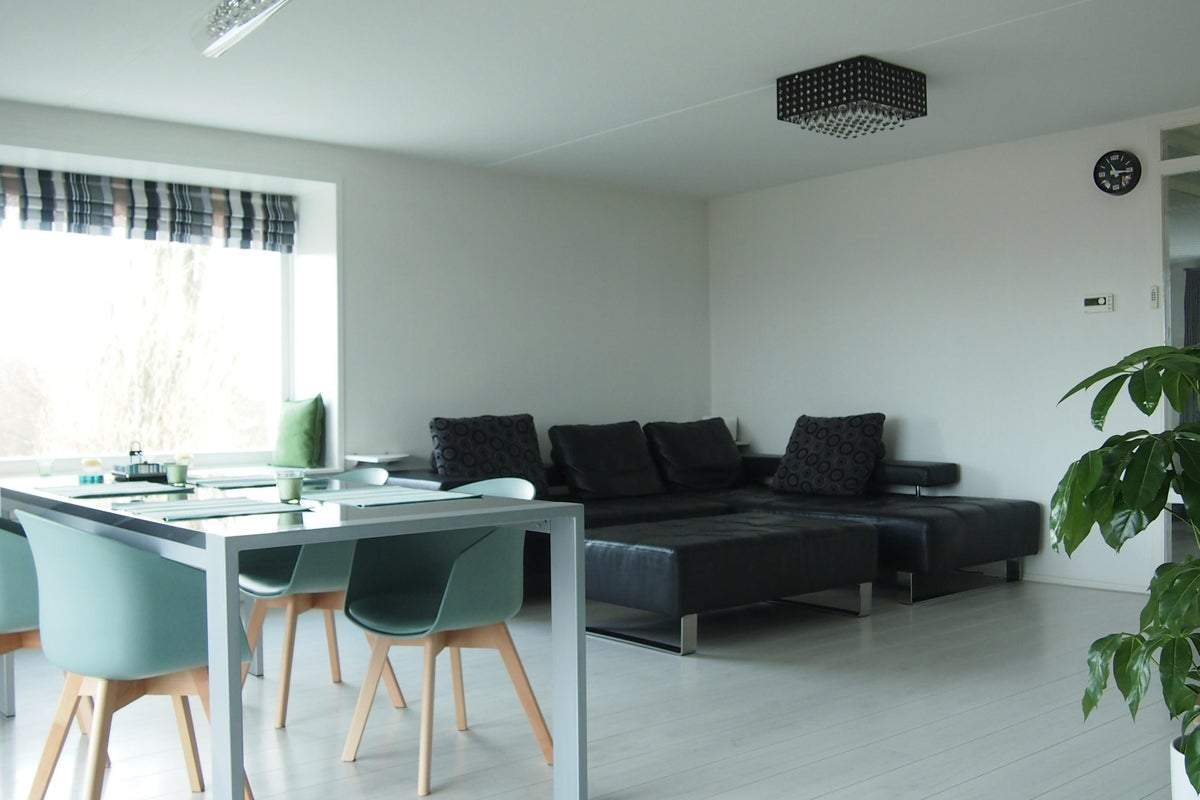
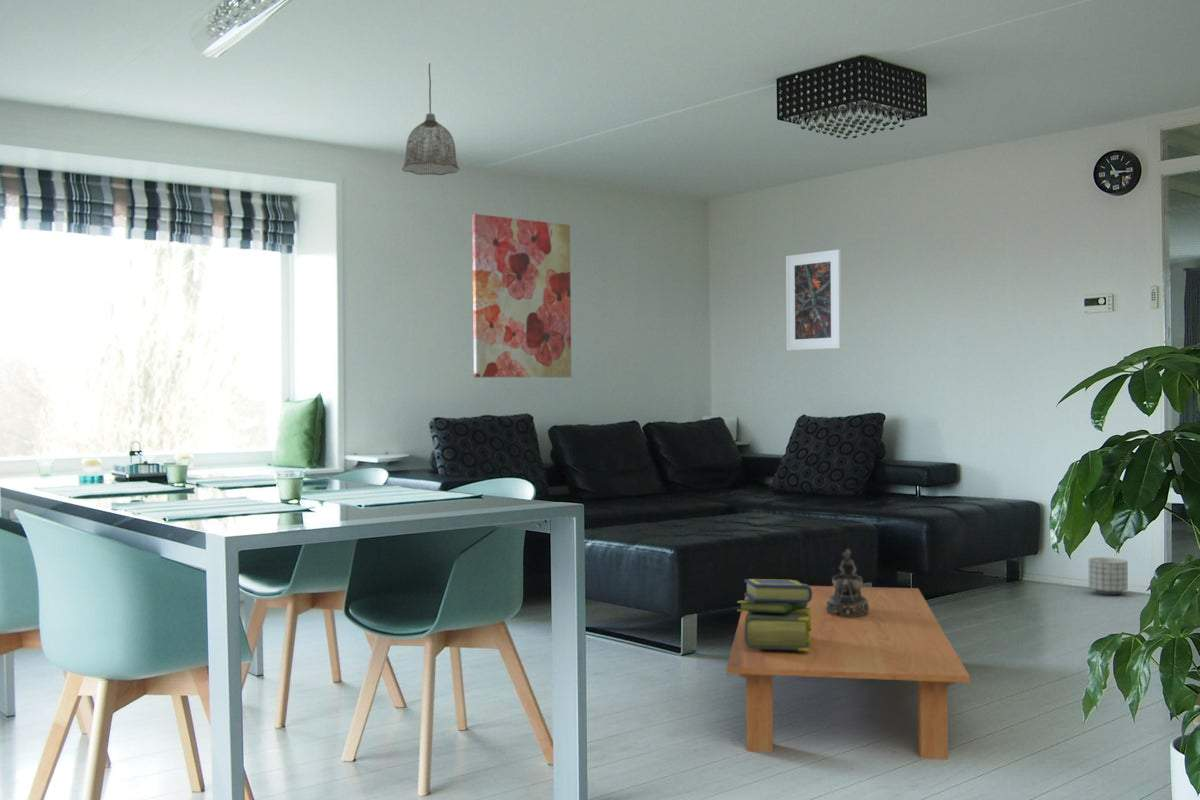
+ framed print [785,248,842,351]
+ stack of books [736,578,812,651]
+ wall art [471,213,572,378]
+ planter [1088,556,1129,596]
+ pendant lamp [401,62,461,176]
+ coffee table [726,585,971,761]
+ decorative bowl [826,548,869,618]
